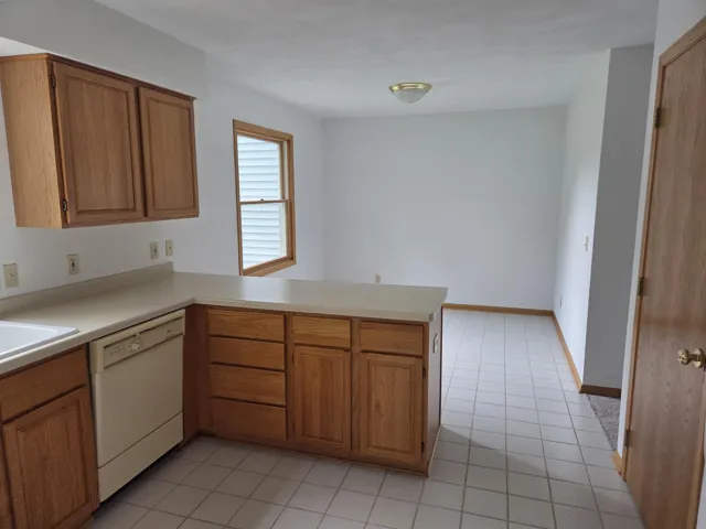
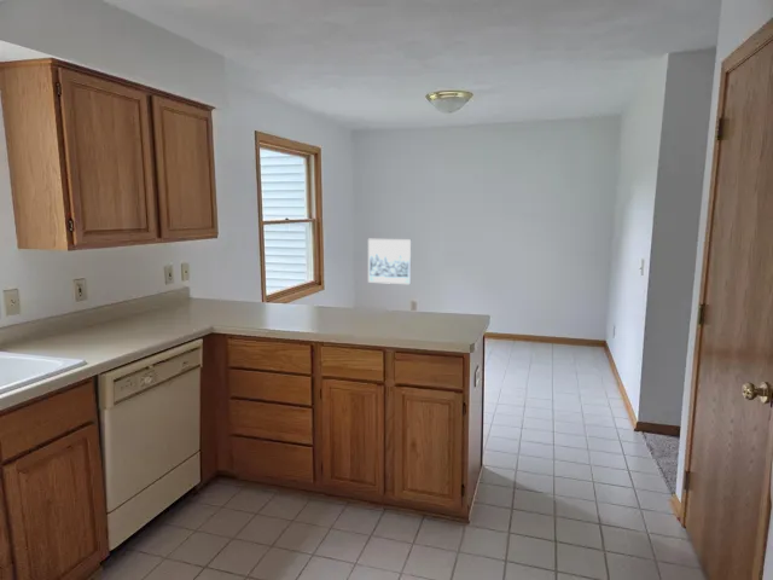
+ wall art [367,238,412,285]
